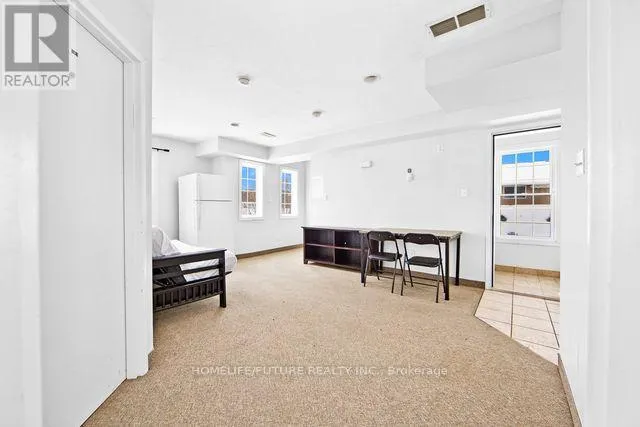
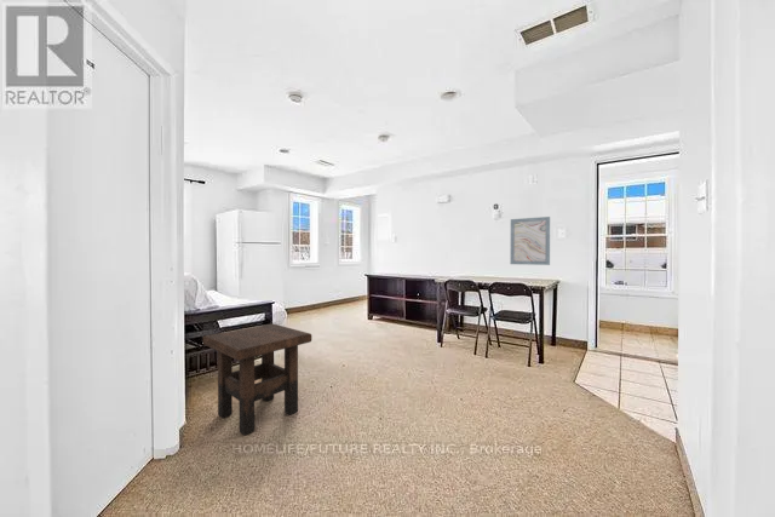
+ side table [202,322,312,436]
+ wall art [509,216,551,266]
